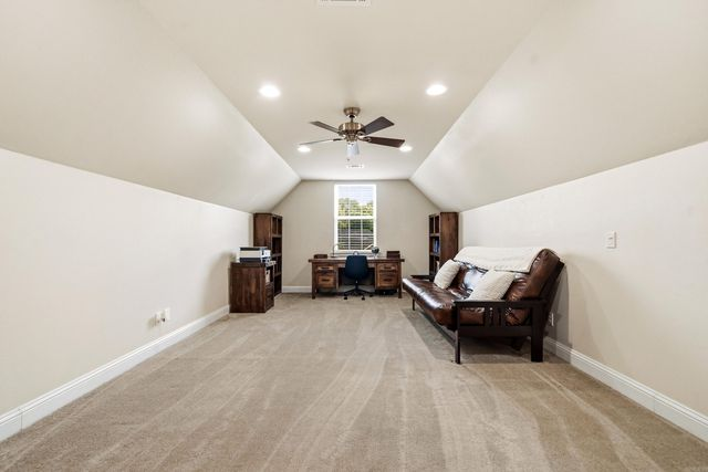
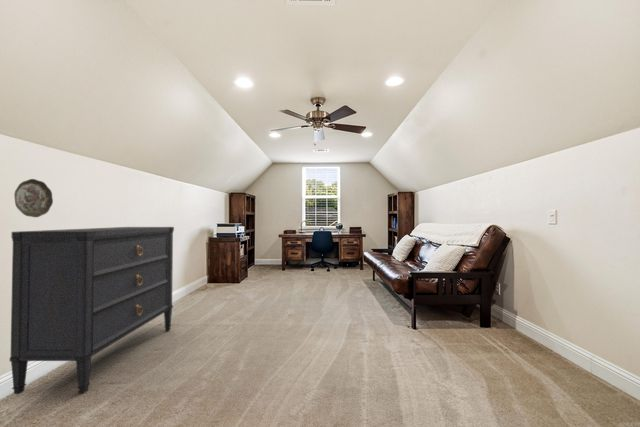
+ decorative plate [13,178,54,218]
+ dresser [9,226,175,395]
